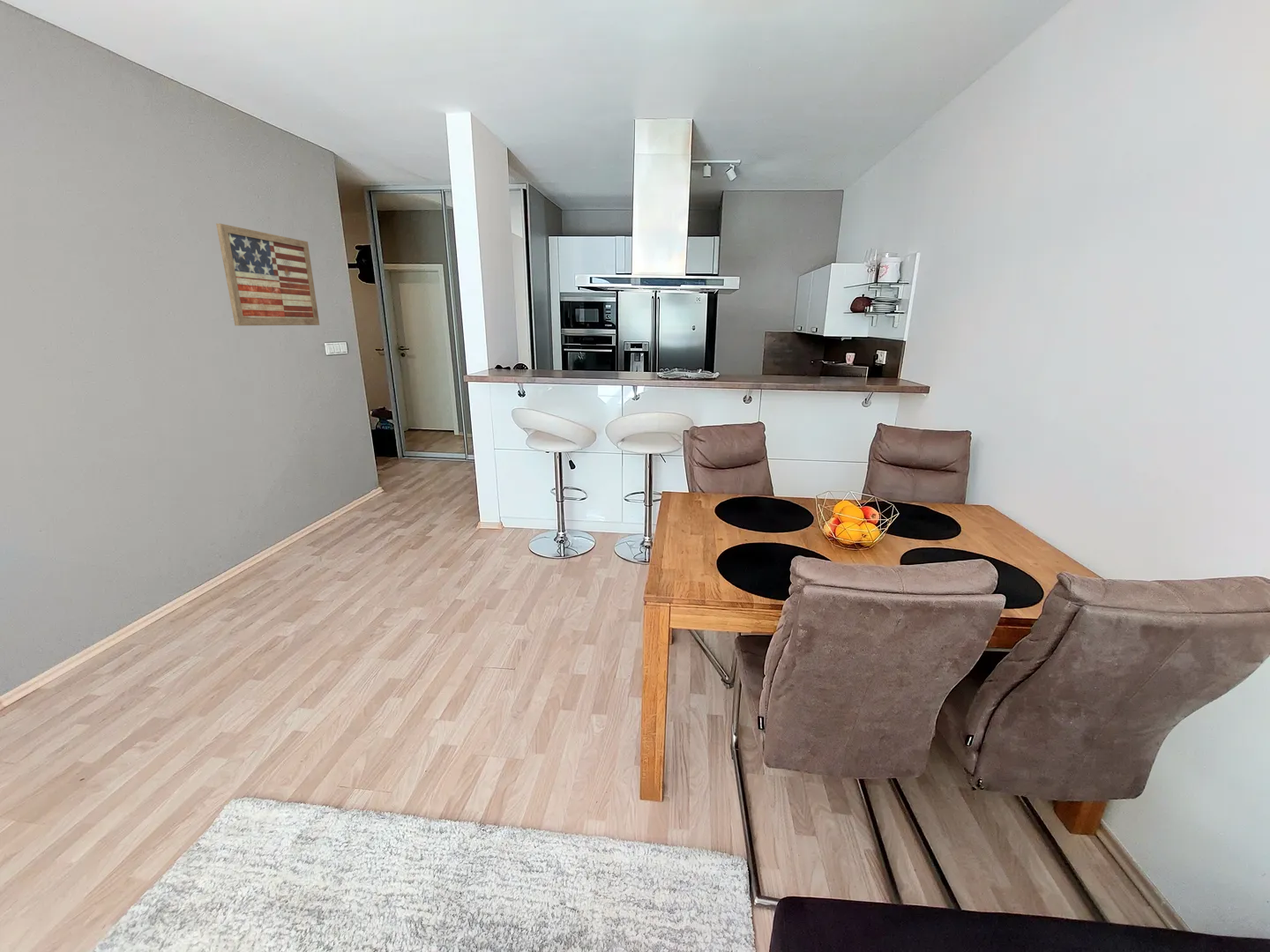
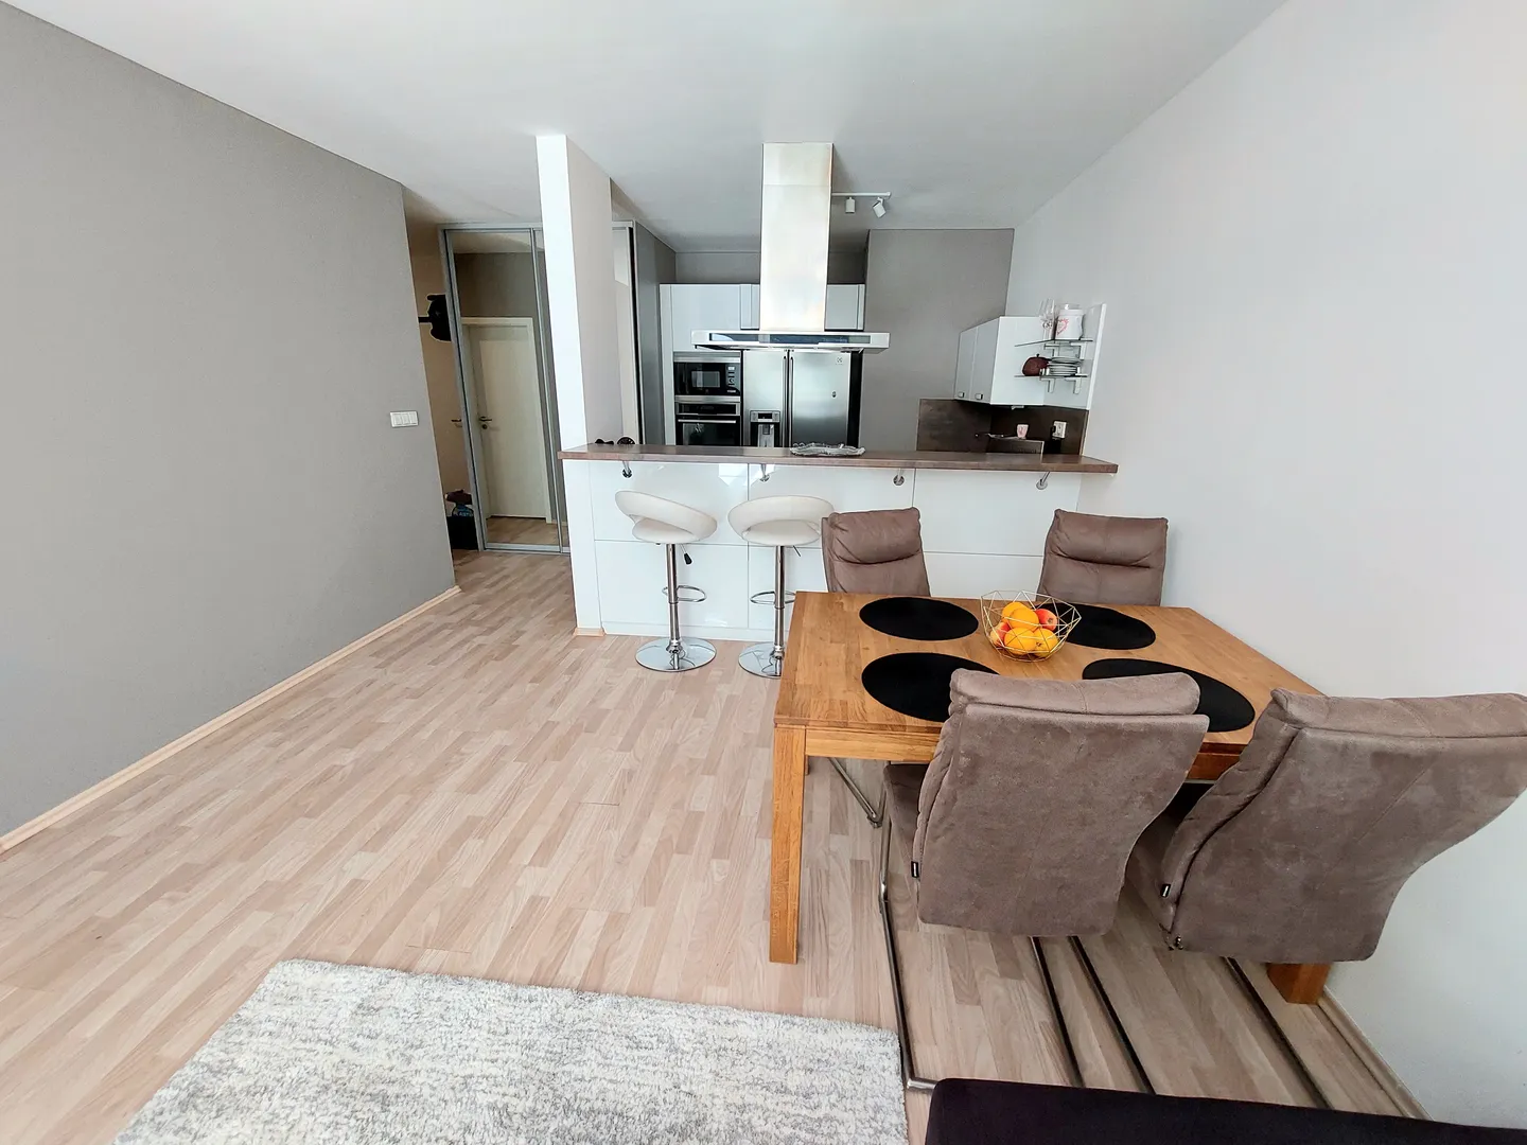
- wall art [215,223,320,326]
